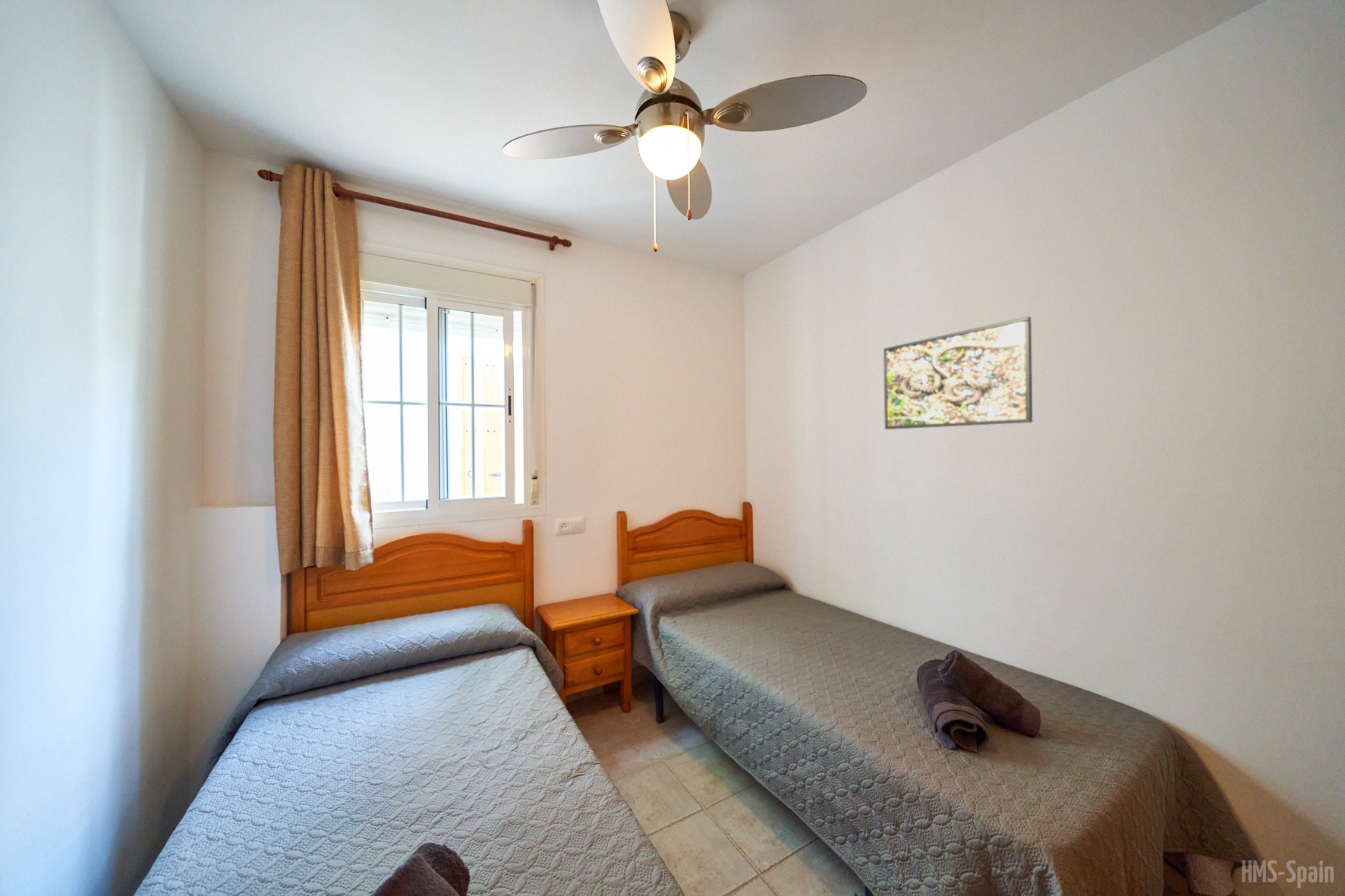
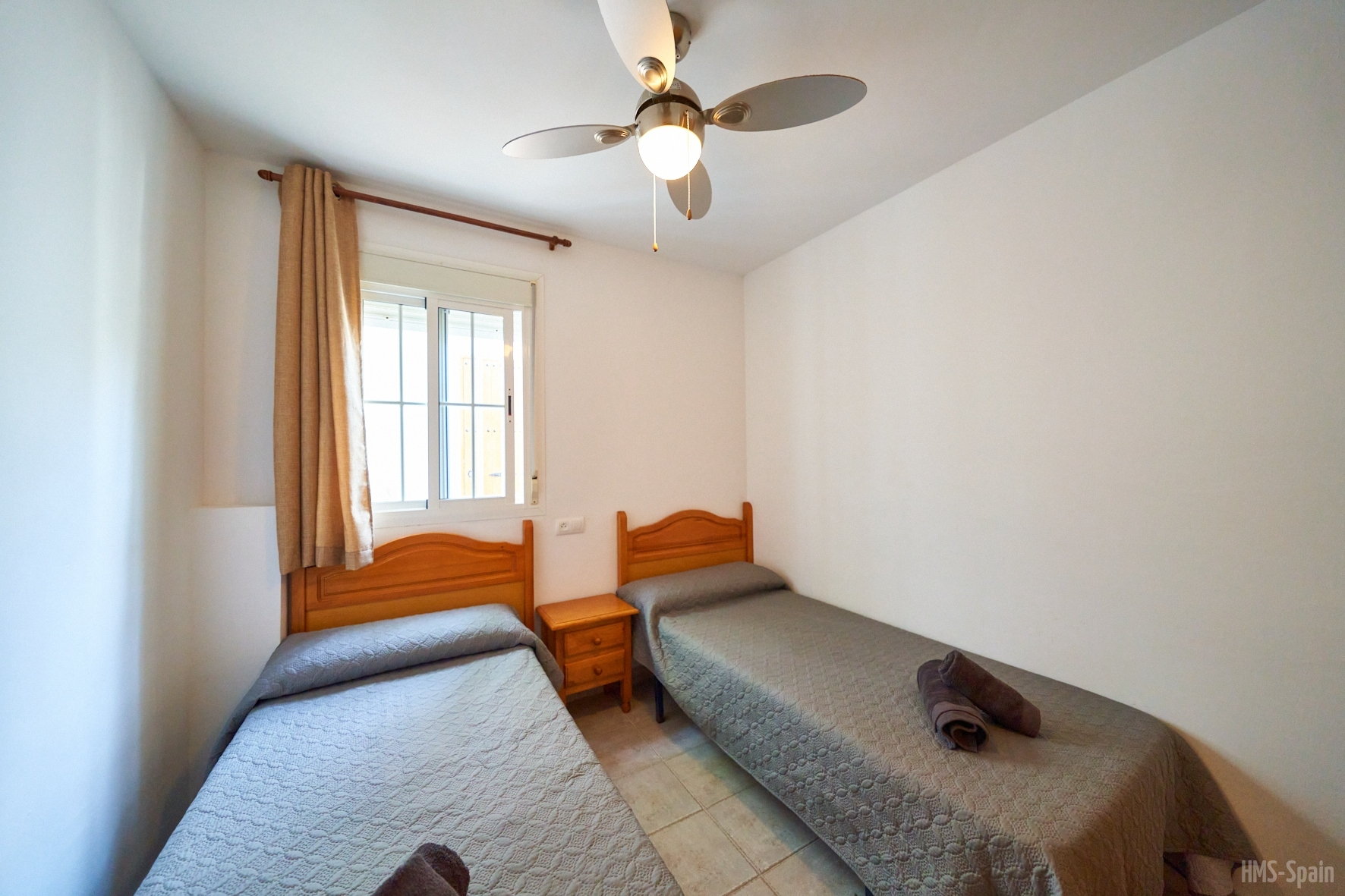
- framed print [883,316,1033,430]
